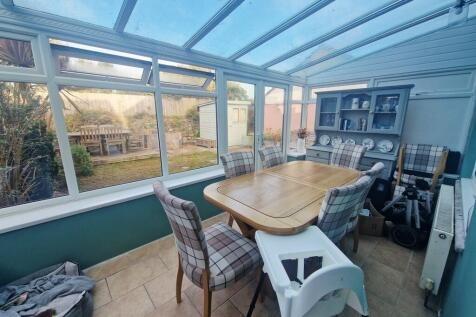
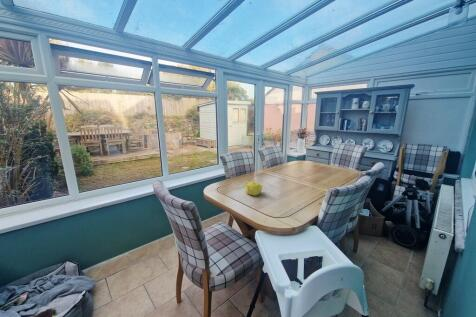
+ teapot [243,179,265,197]
